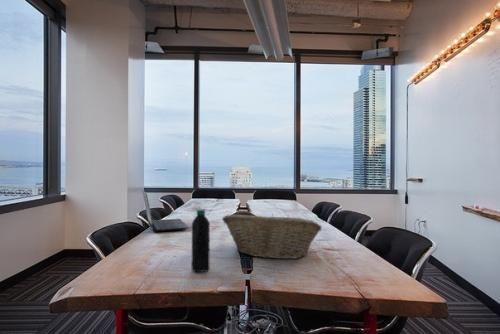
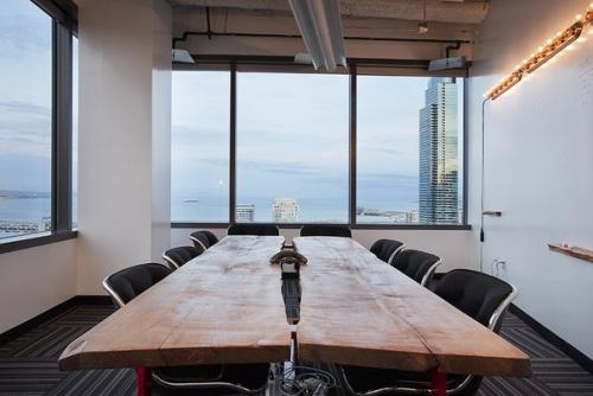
- fruit basket [221,213,323,260]
- water bottle [191,209,211,274]
- laptop [141,189,190,233]
